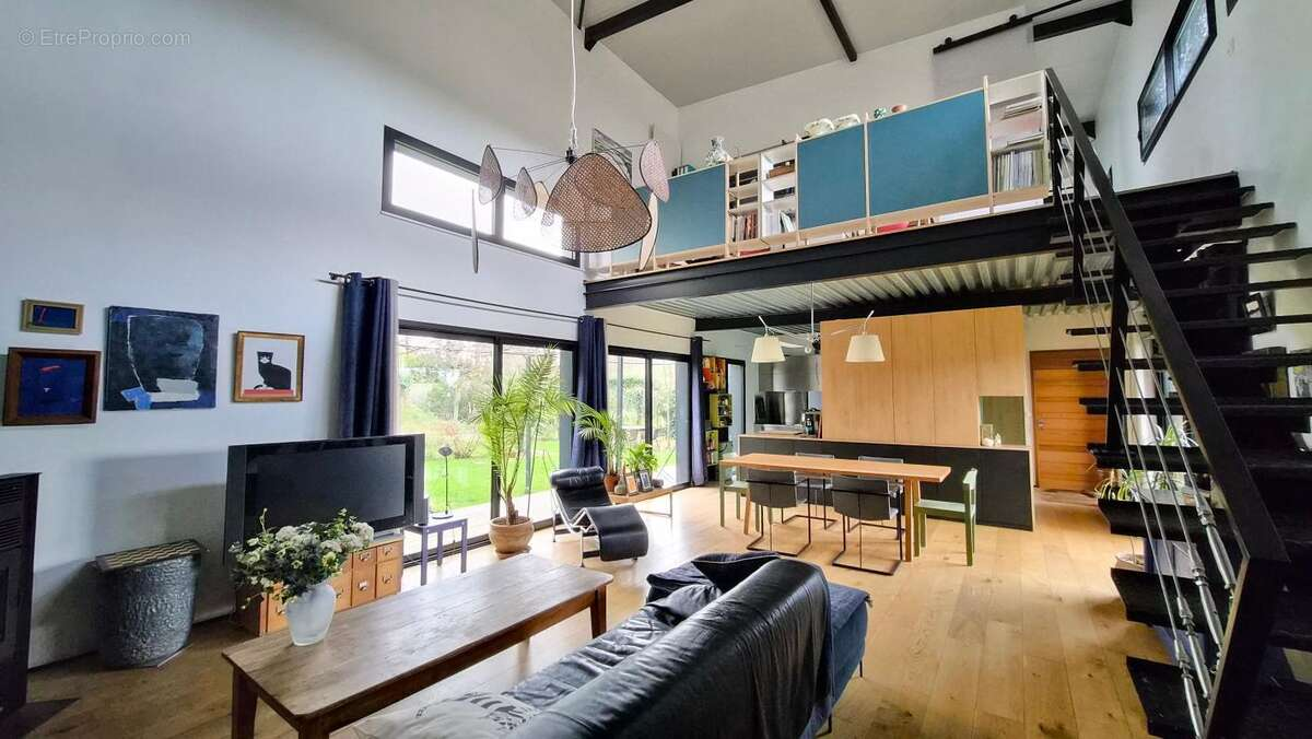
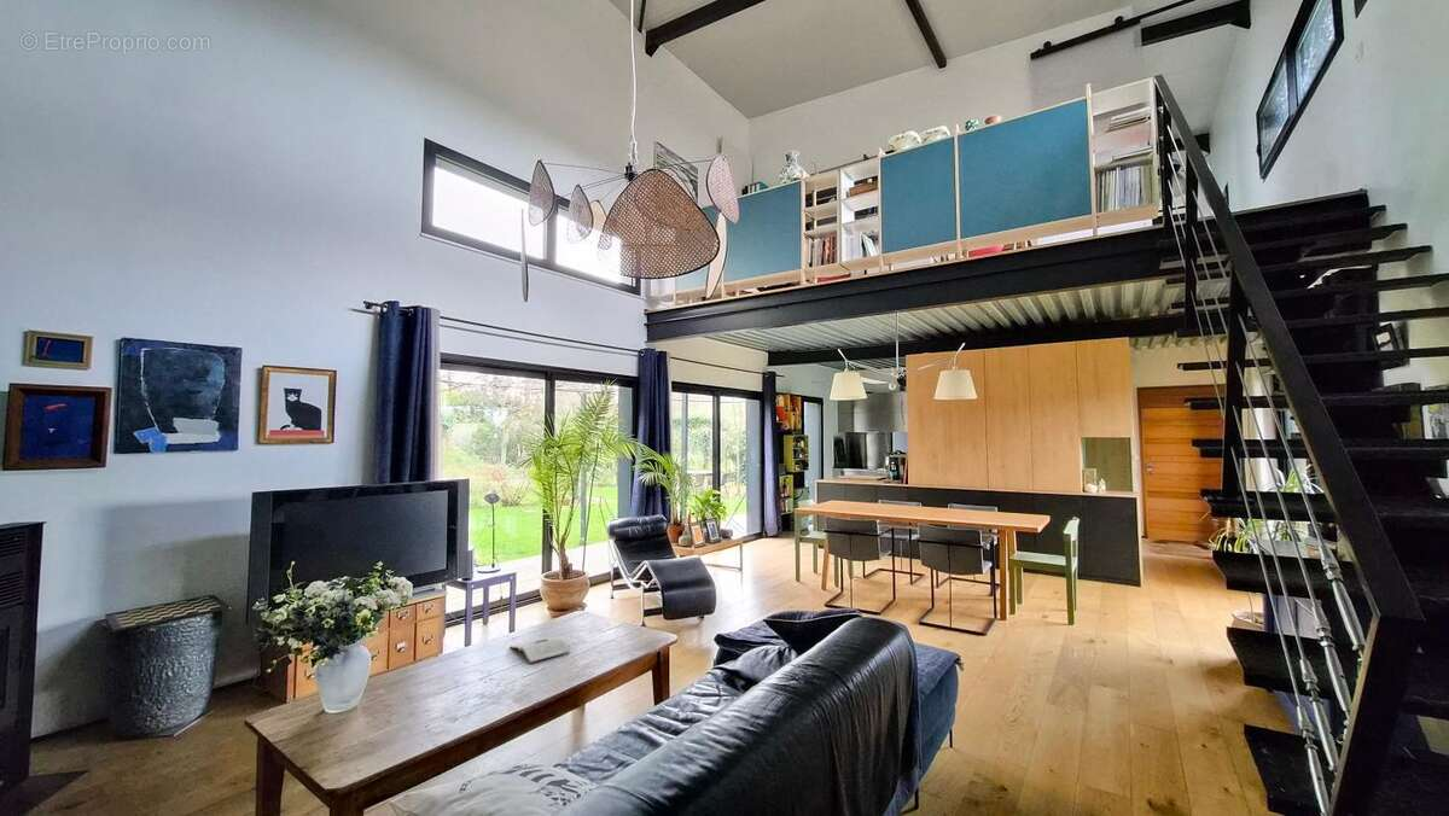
+ magazine [508,636,571,664]
